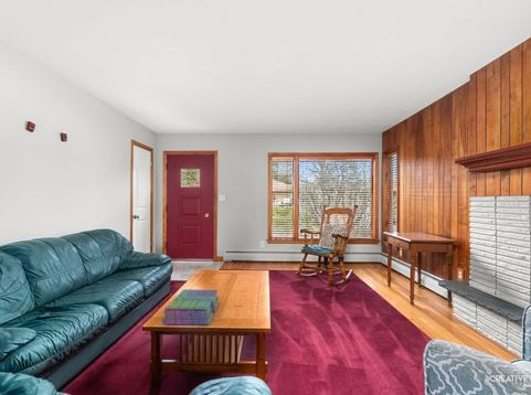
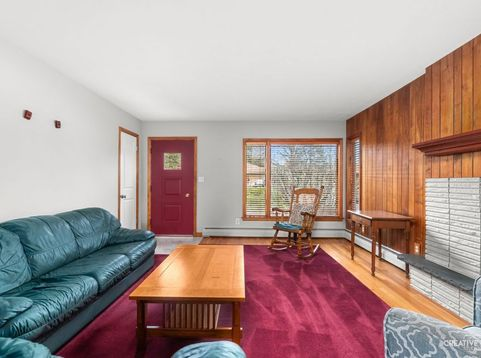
- stack of books [161,288,221,325]
